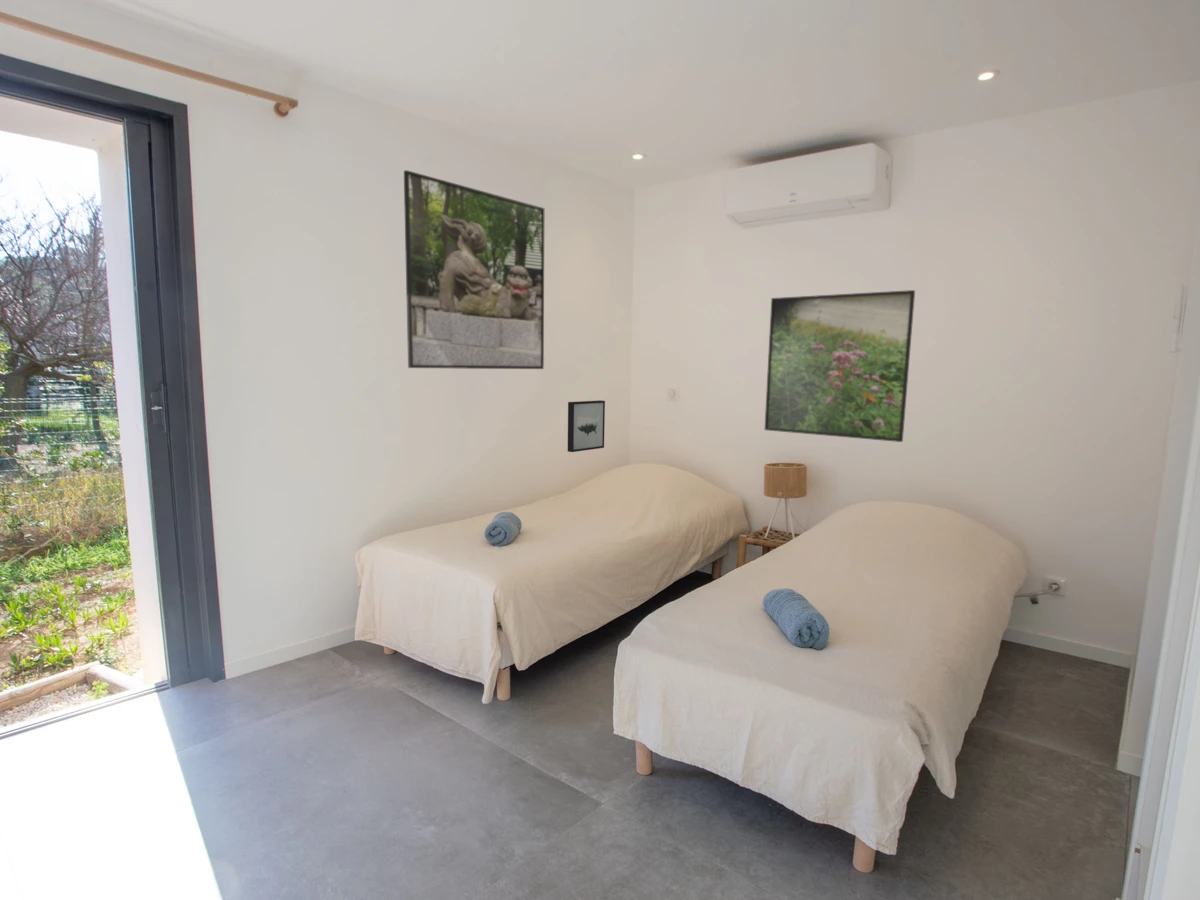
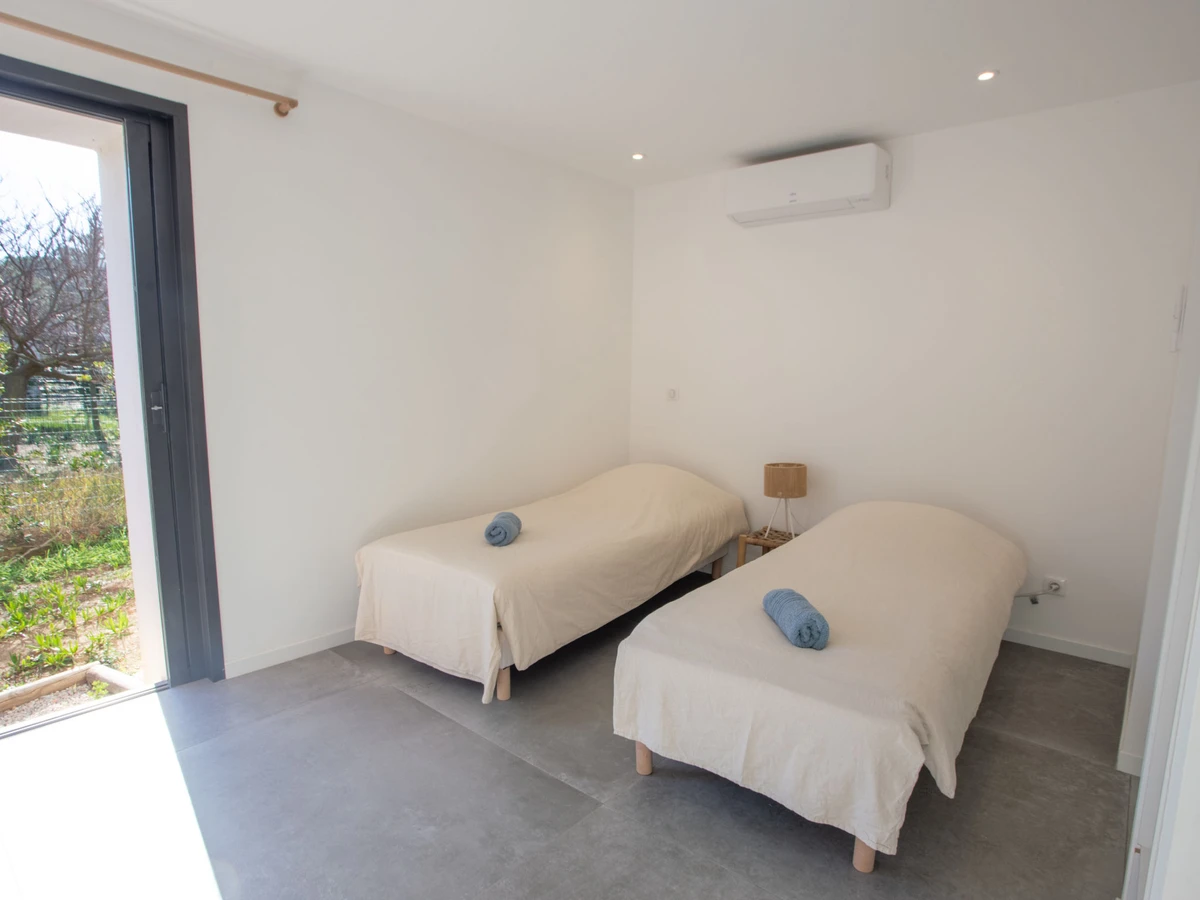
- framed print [403,169,545,370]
- wall art [567,399,606,453]
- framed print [764,289,916,443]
